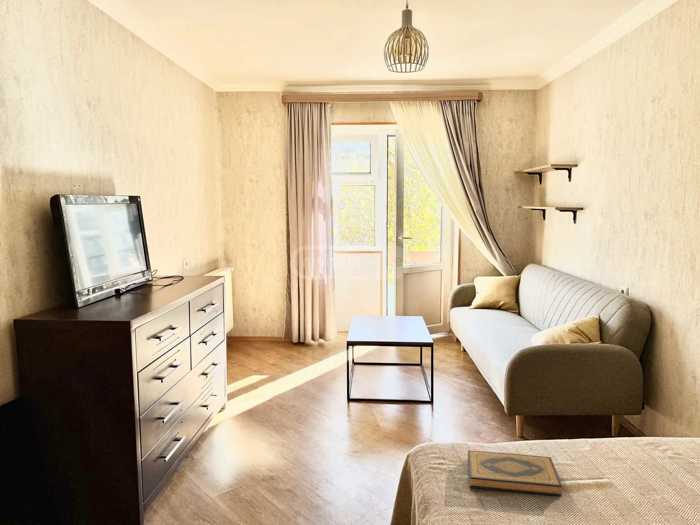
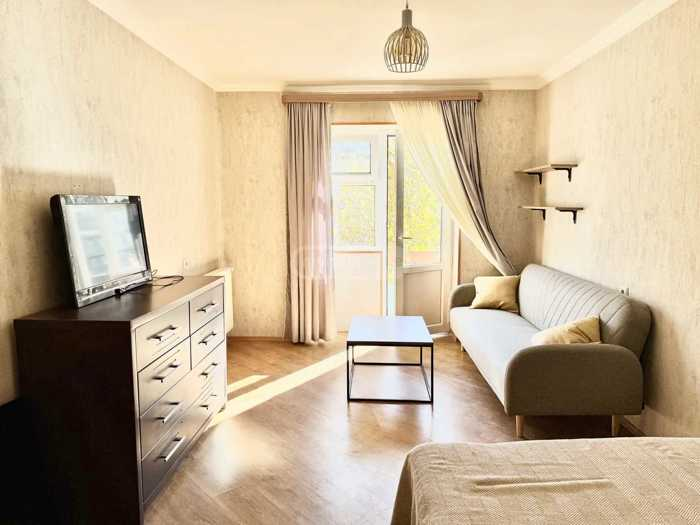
- hardback book [467,449,563,497]
